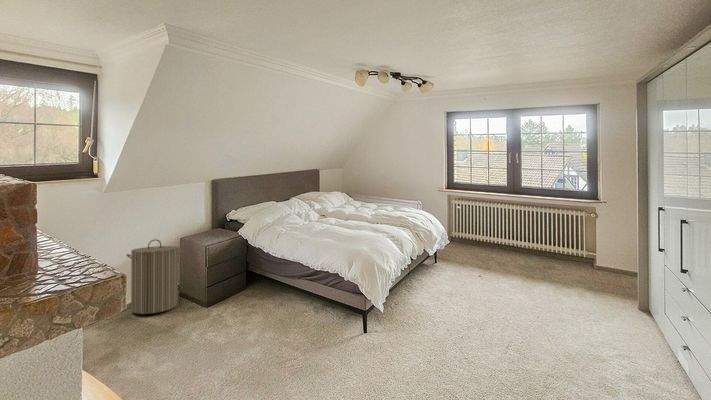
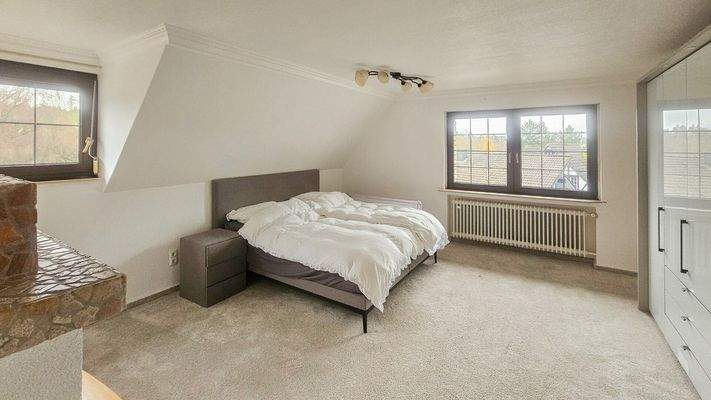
- laundry hamper [126,238,182,315]
